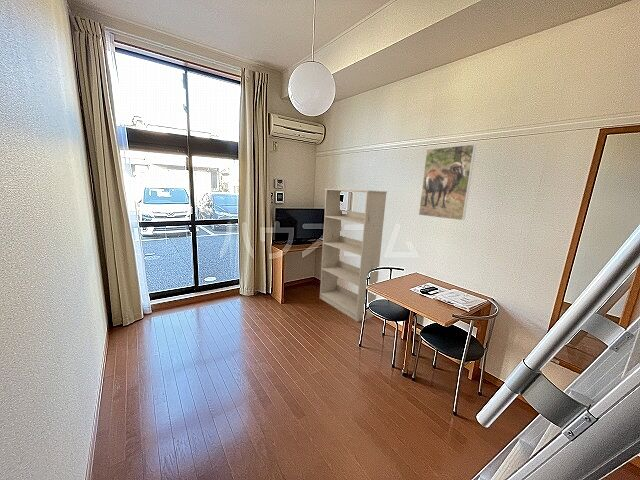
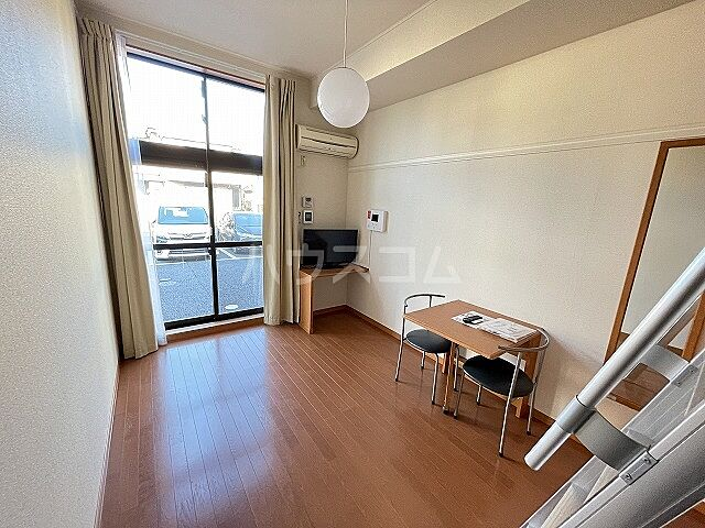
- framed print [418,143,477,221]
- bookcase [319,188,388,323]
